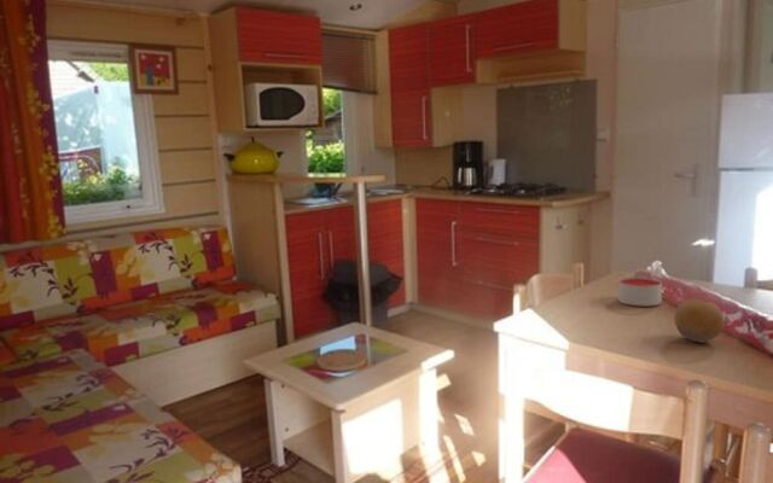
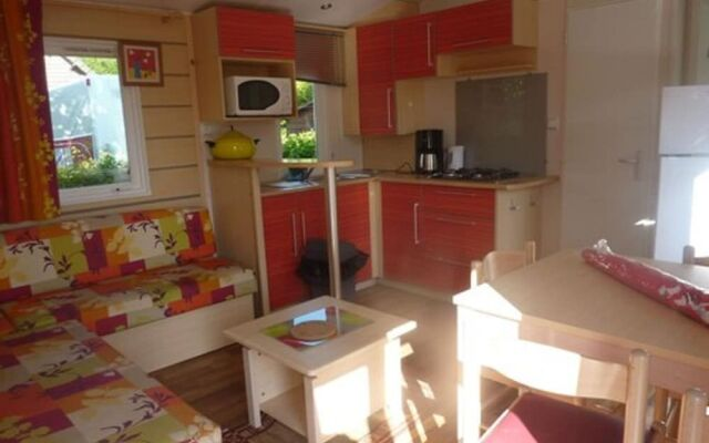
- fruit [673,298,725,344]
- candle [617,275,663,307]
